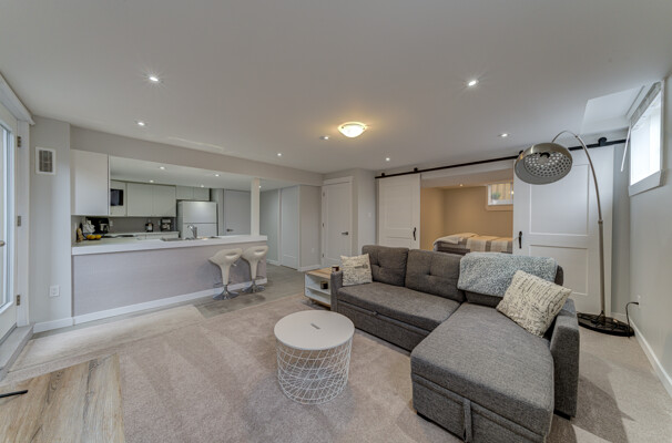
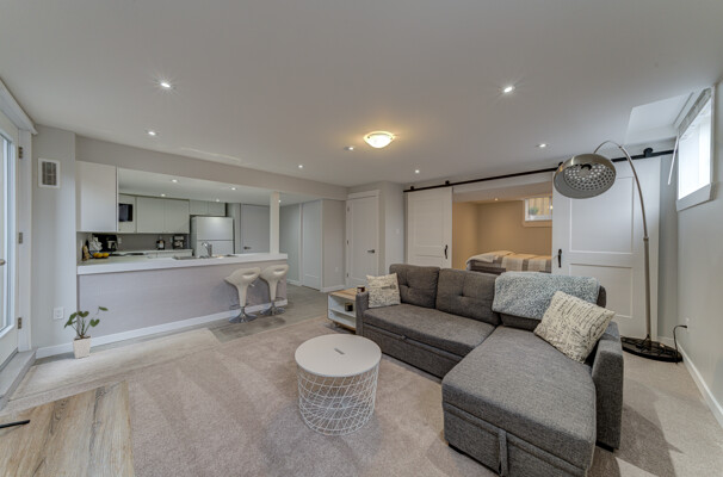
+ house plant [63,305,110,360]
